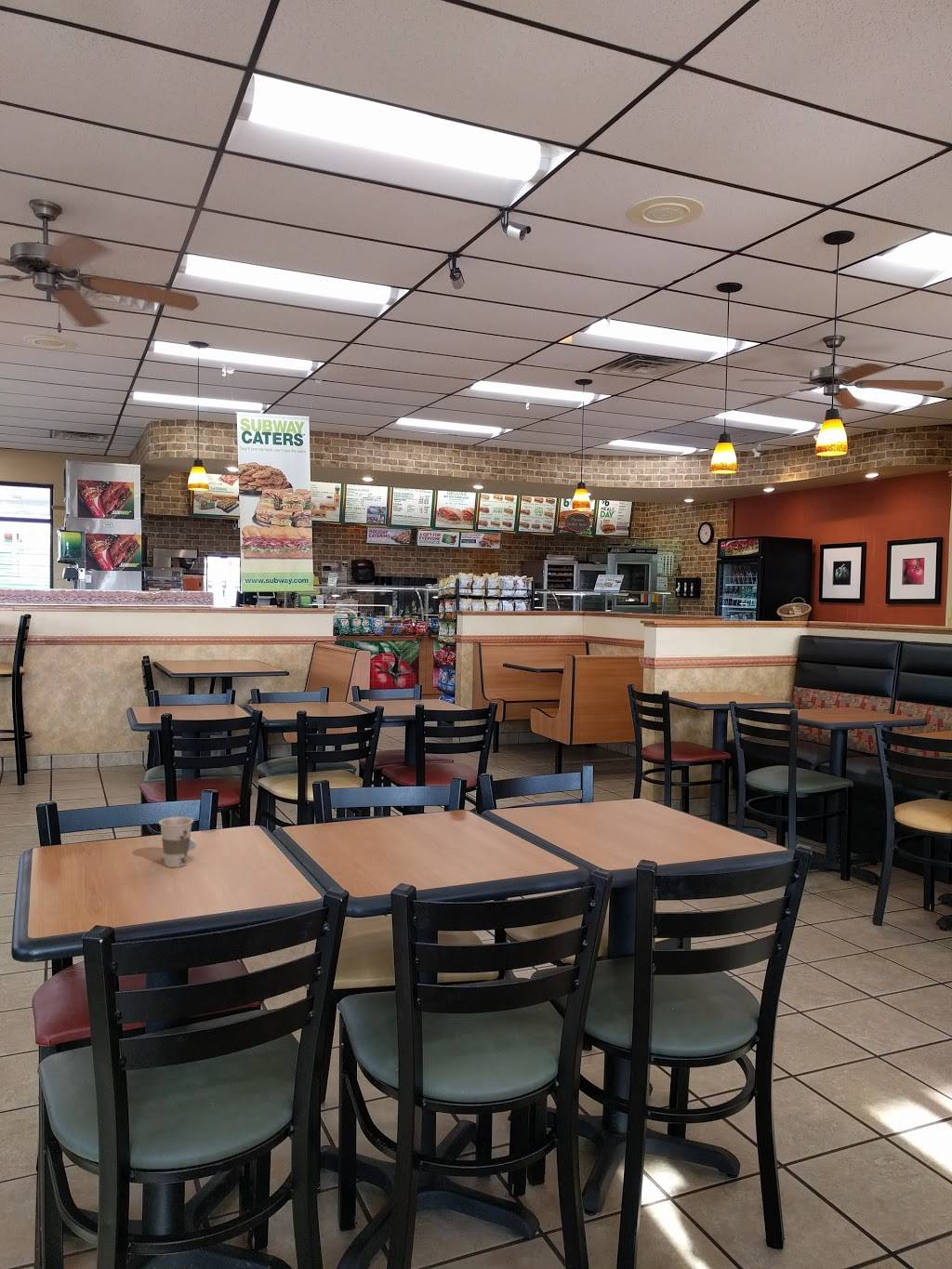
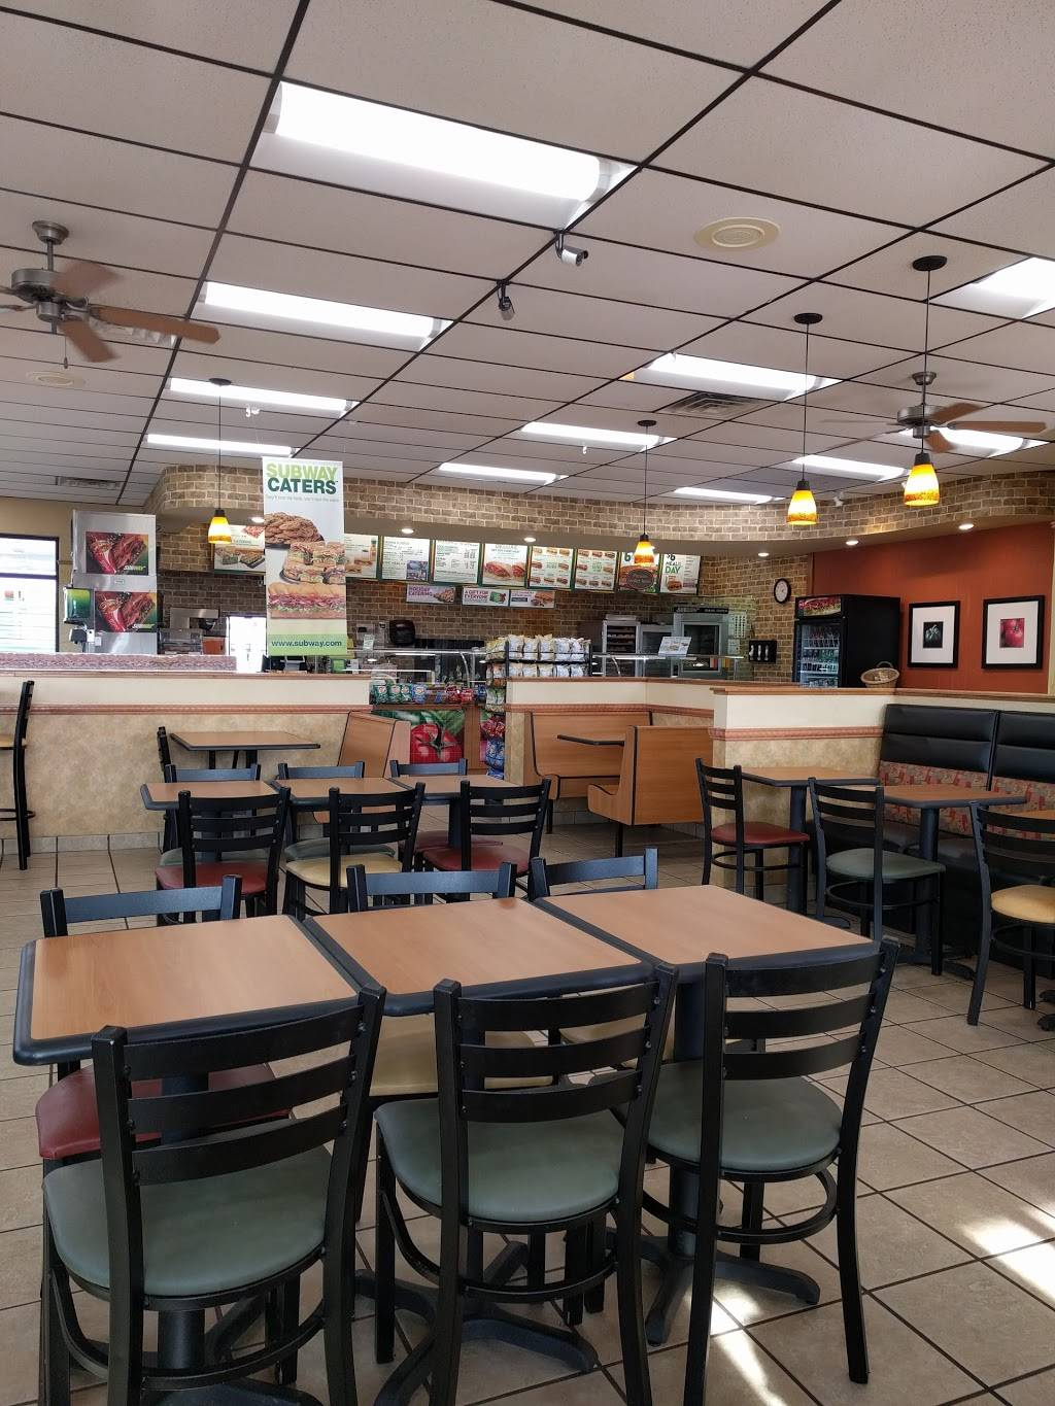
- cup [158,816,197,868]
